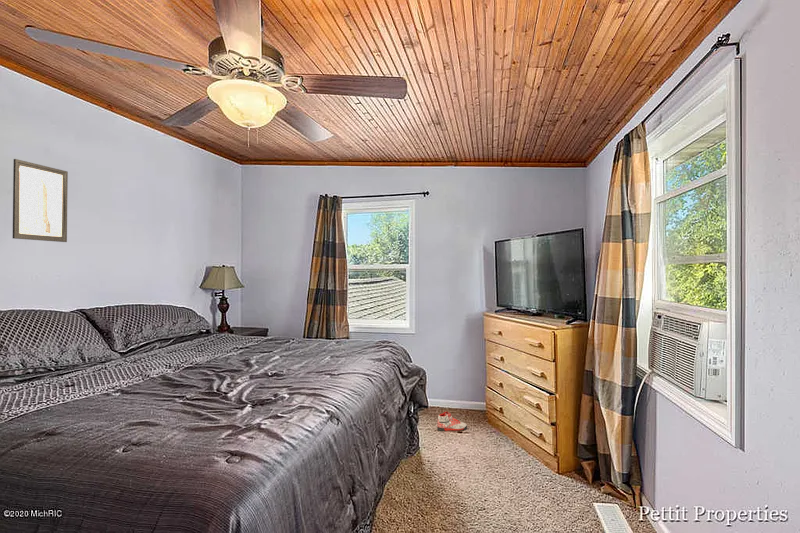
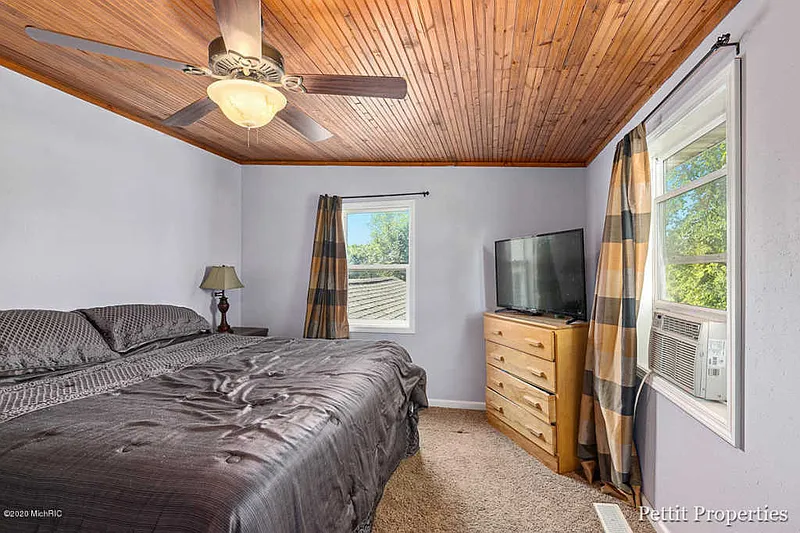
- sneaker [436,411,468,432]
- wall art [12,158,69,243]
